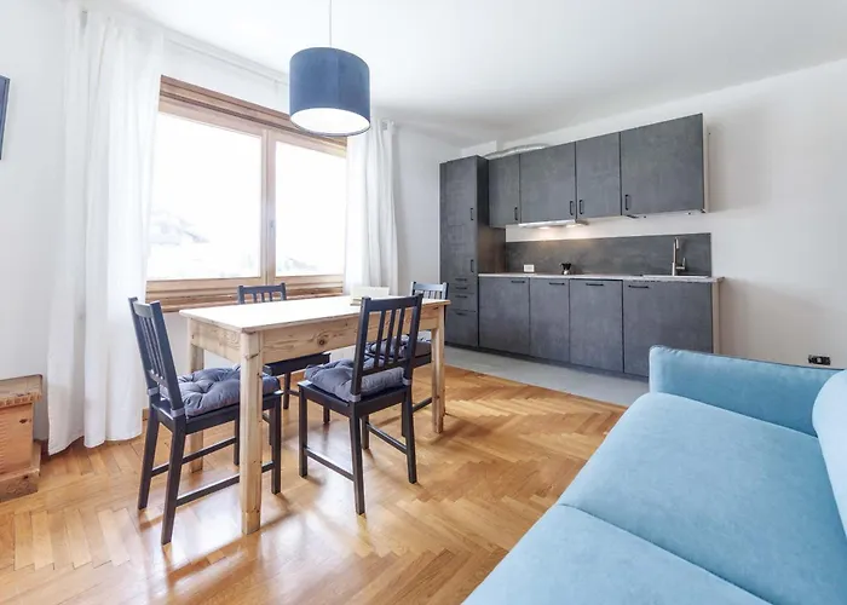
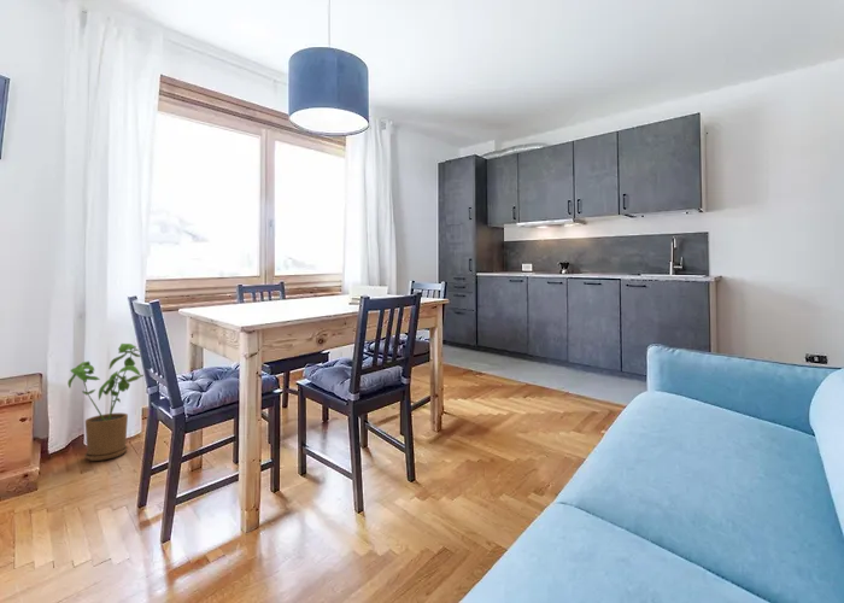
+ house plant [66,343,145,462]
